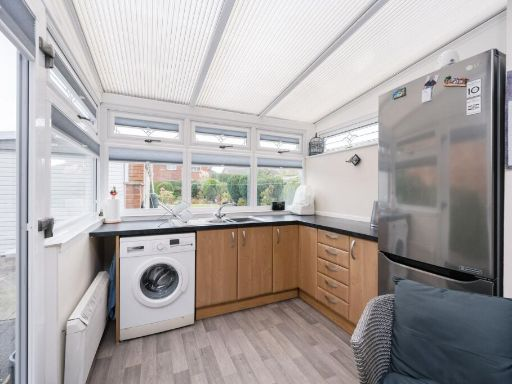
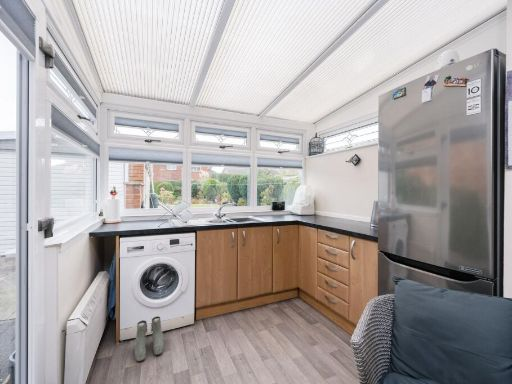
+ boots [134,315,165,363]
